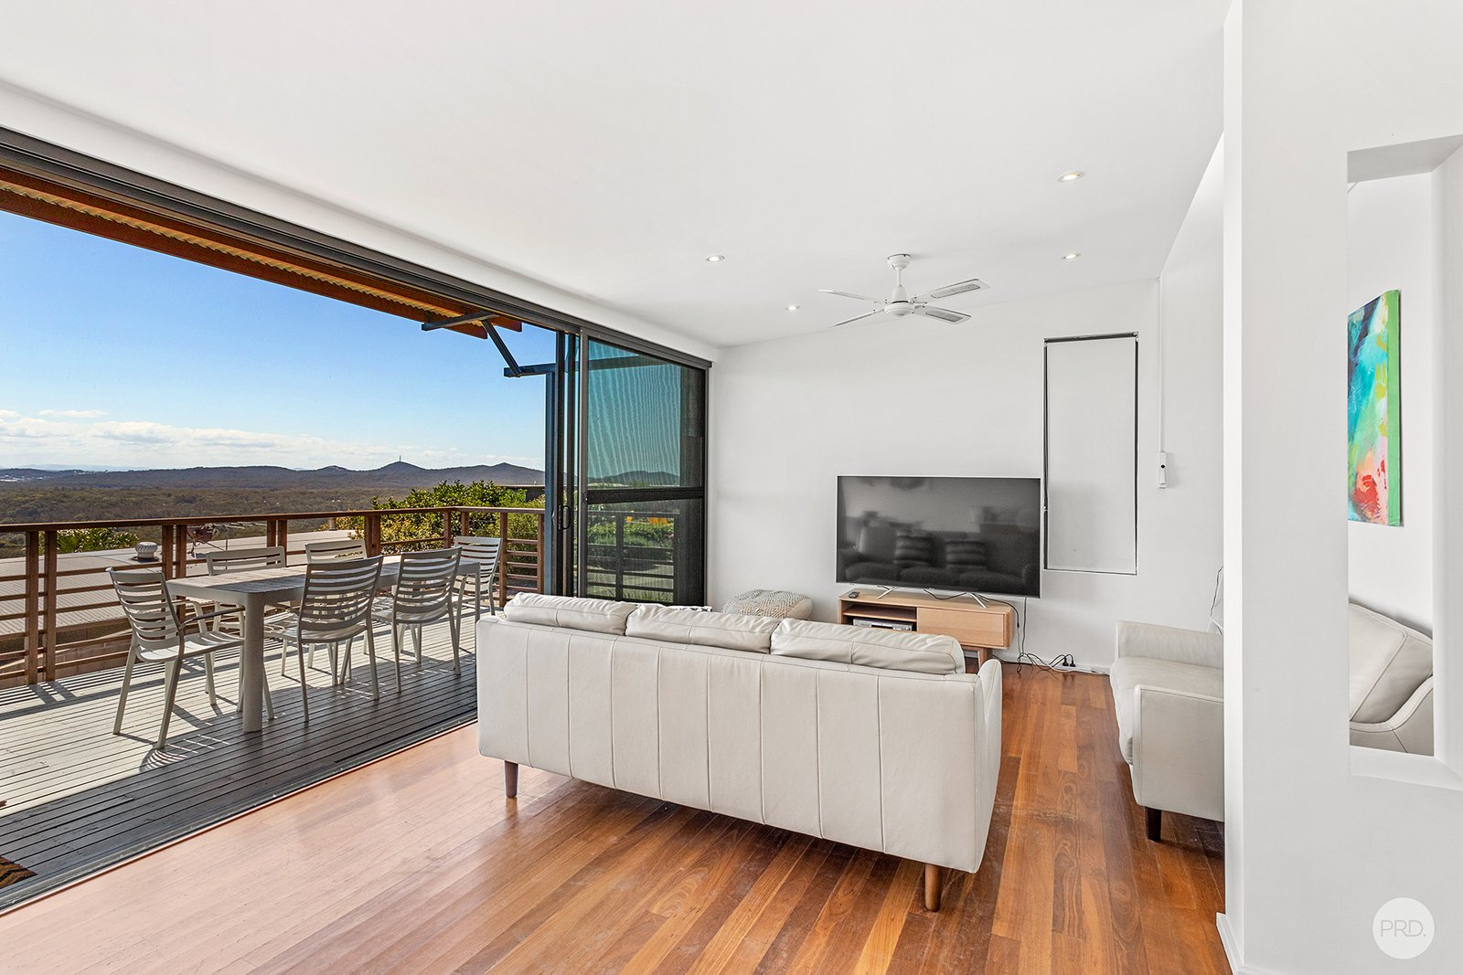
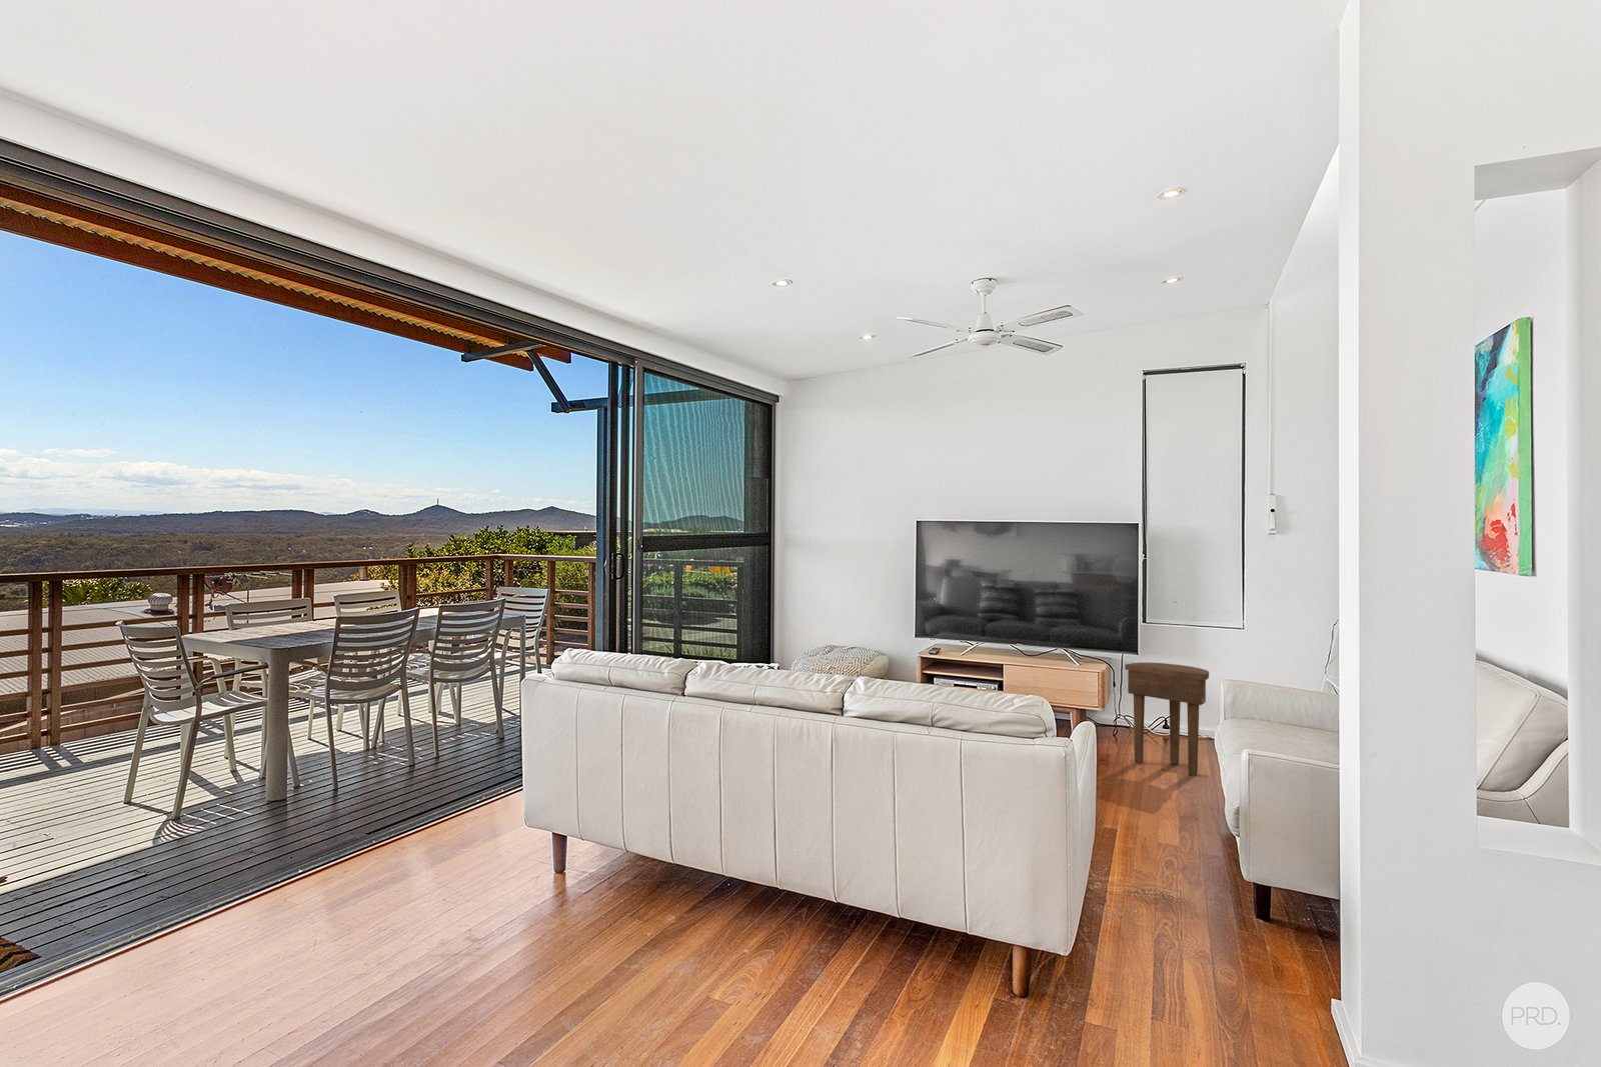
+ side table [1123,661,1210,776]
